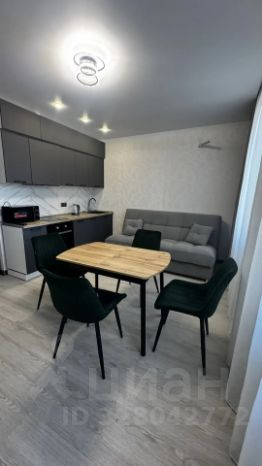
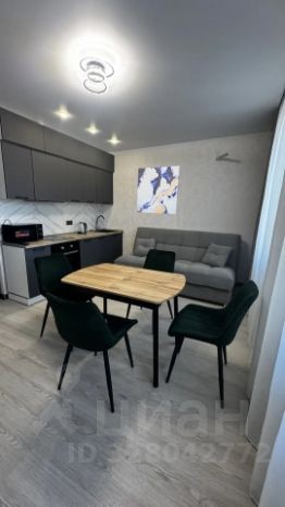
+ wall art [136,165,181,215]
